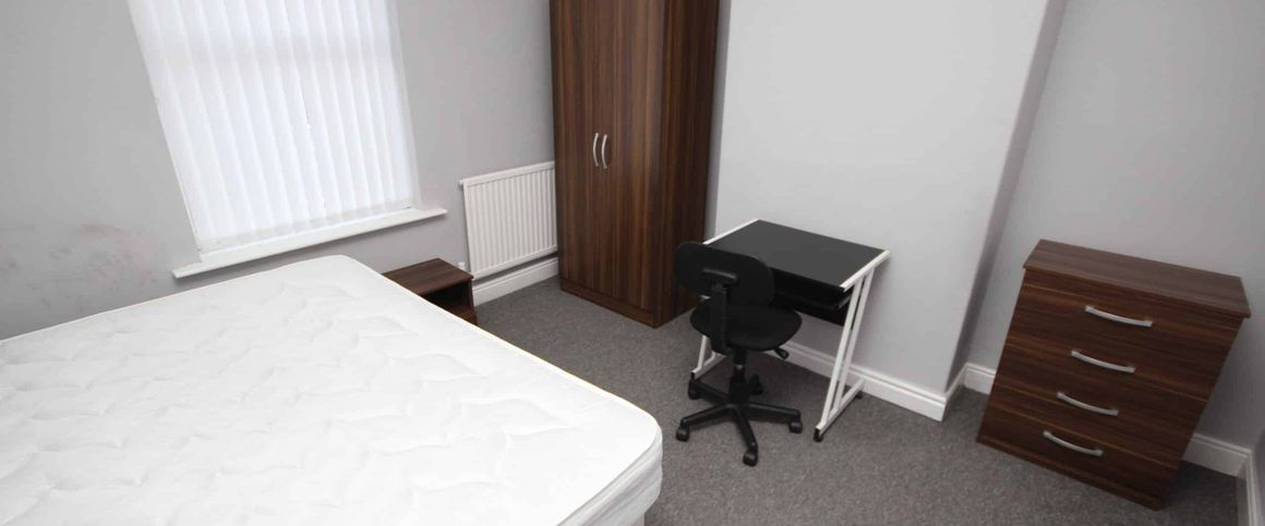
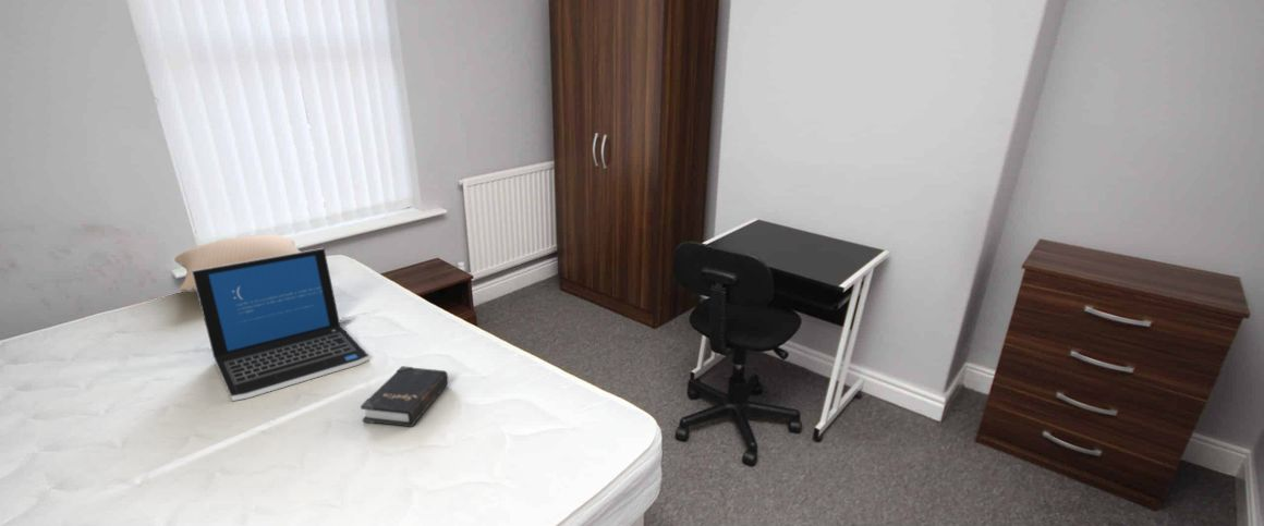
+ pillow [173,234,301,293]
+ hardback book [360,365,449,428]
+ laptop [192,247,370,402]
